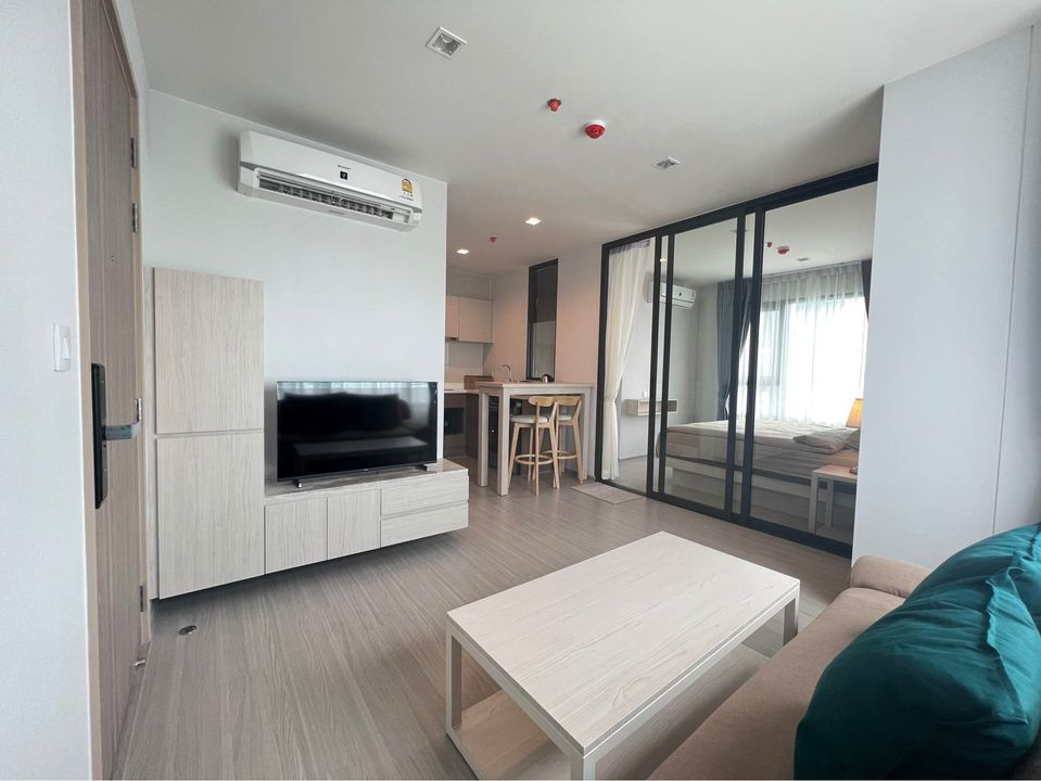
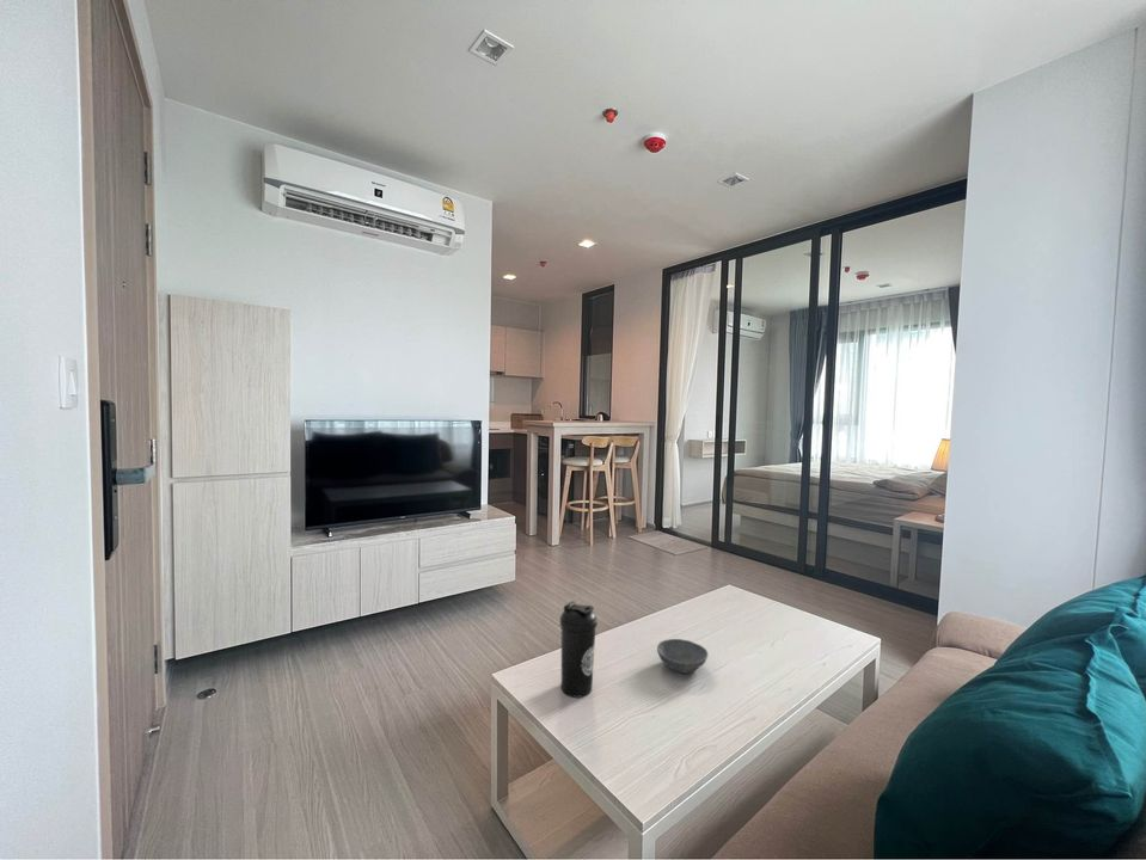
+ bowl [656,638,710,674]
+ water bottle [559,600,599,699]
